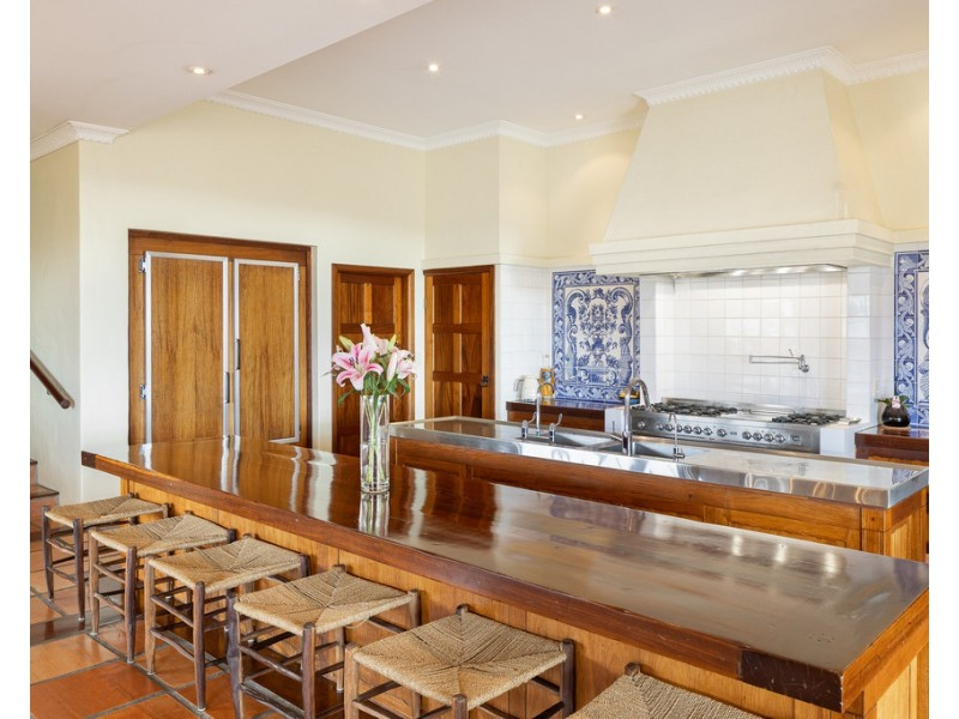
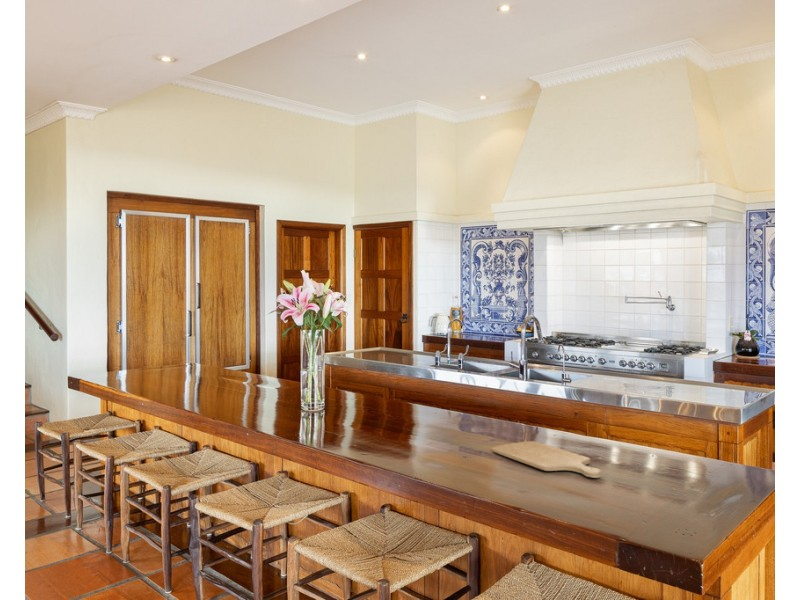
+ chopping board [491,440,602,479]
